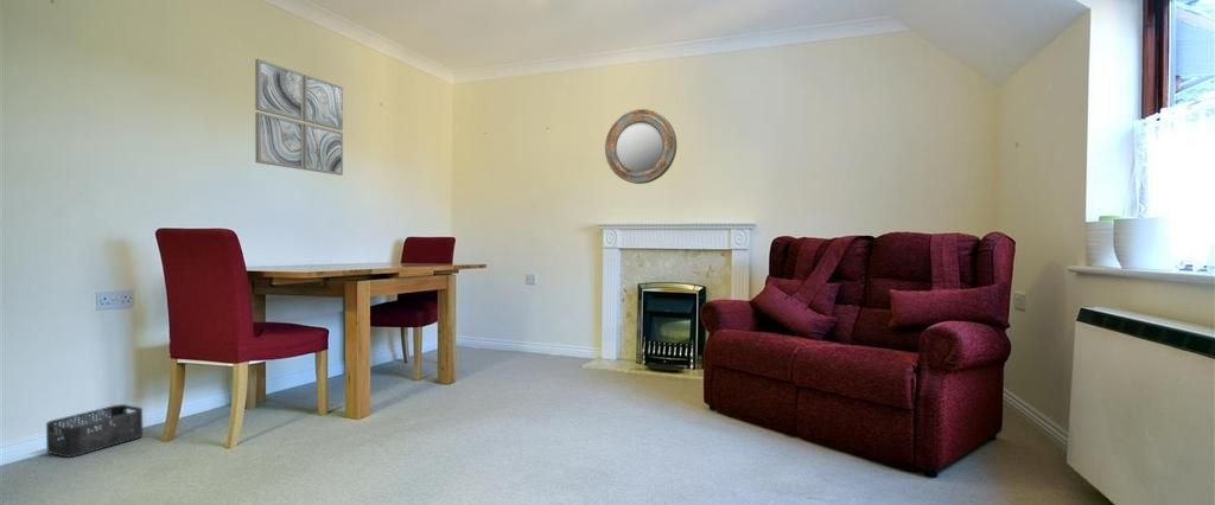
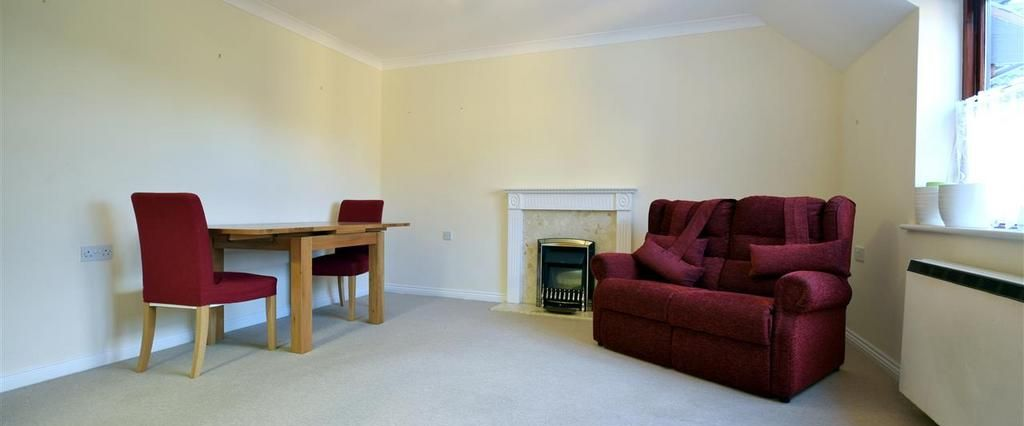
- wall art [254,58,344,177]
- home mirror [604,108,678,185]
- storage bin [45,403,144,459]
